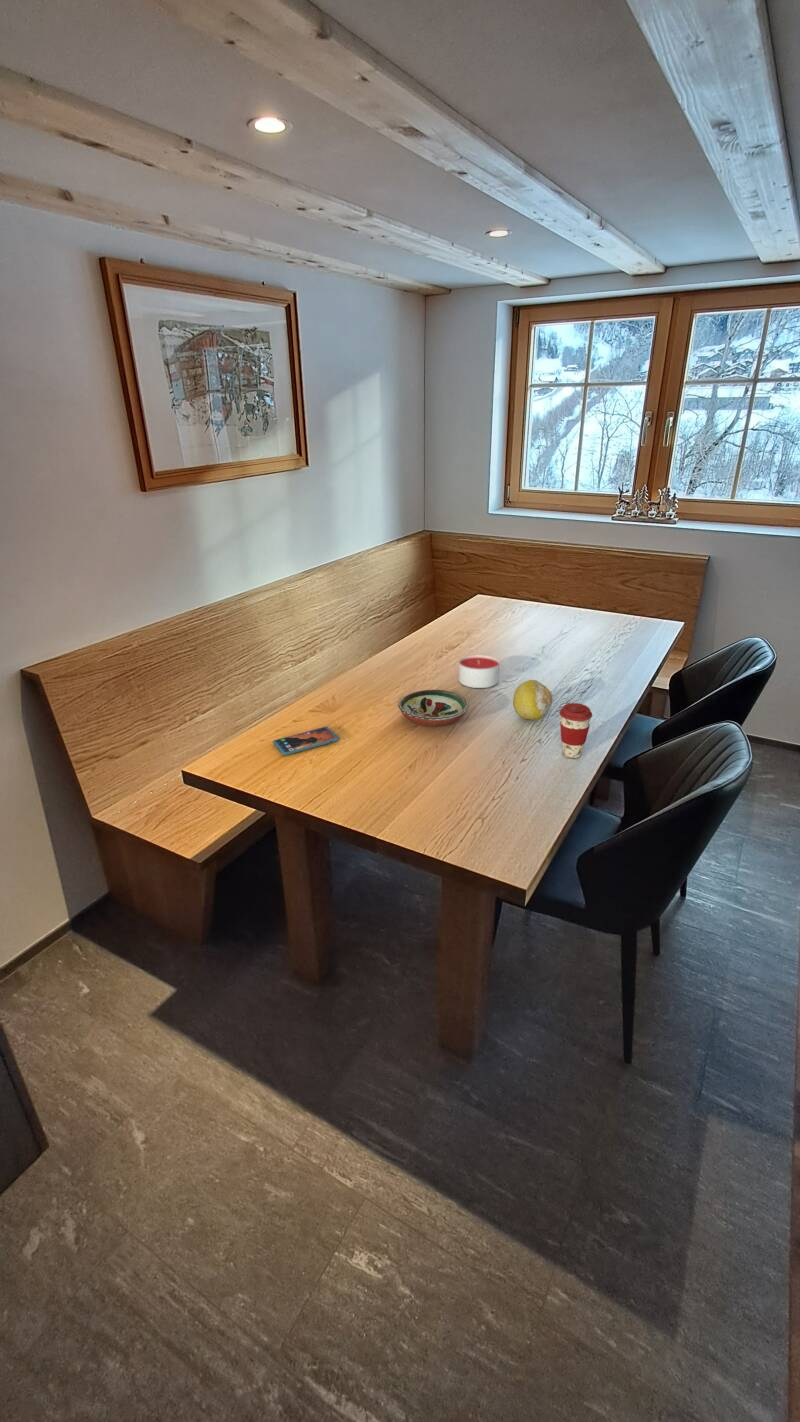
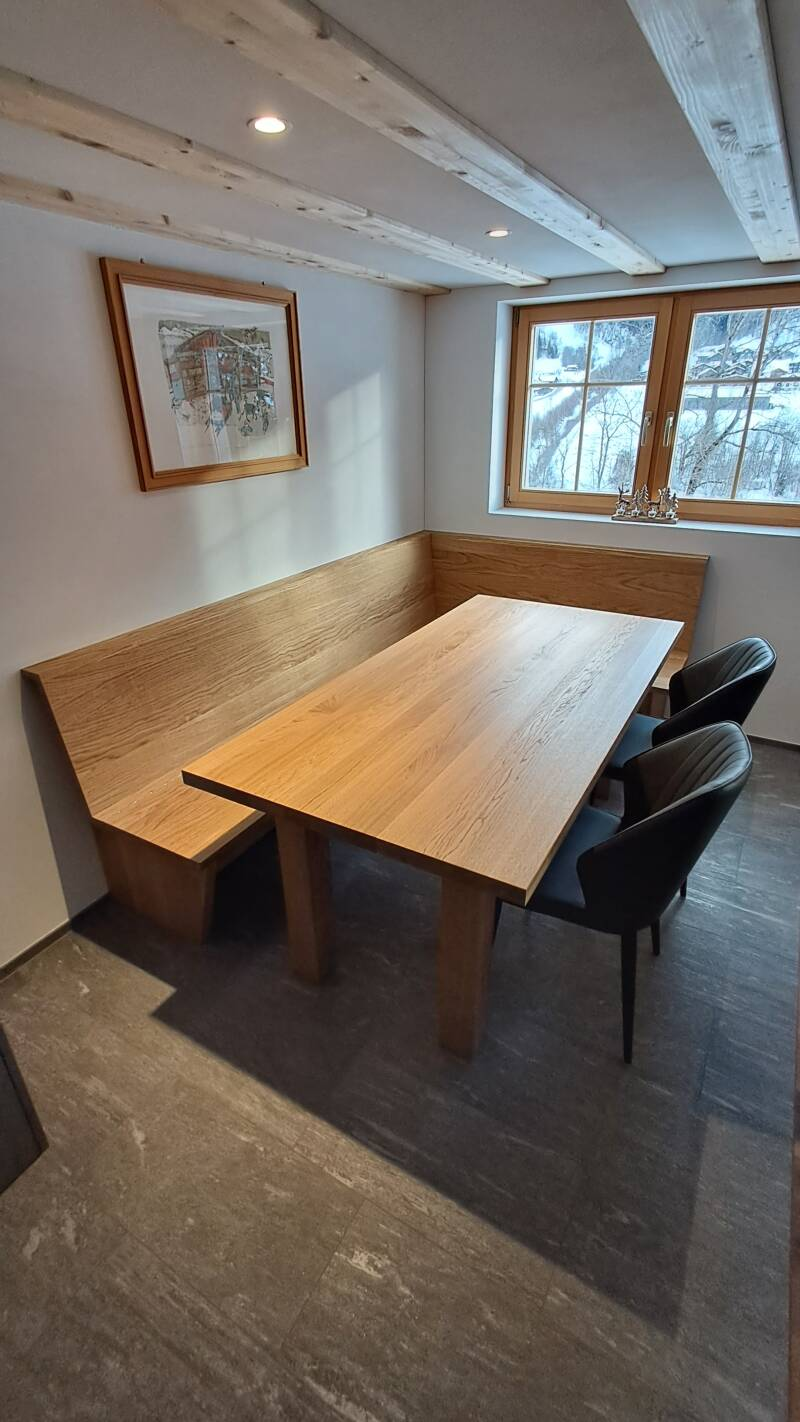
- smartphone [272,726,340,756]
- candle [458,654,500,689]
- decorative bowl [397,689,470,728]
- coffee cup [558,702,593,759]
- fruit [512,679,553,721]
